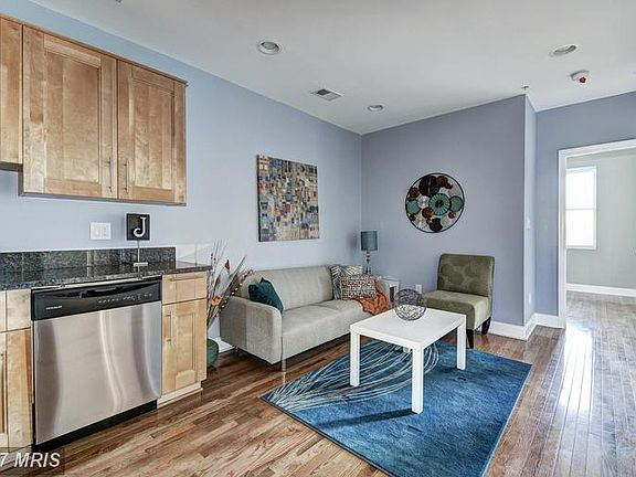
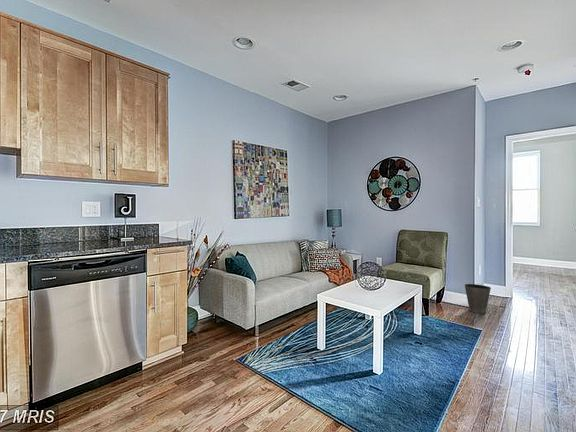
+ waste basket [464,283,492,314]
